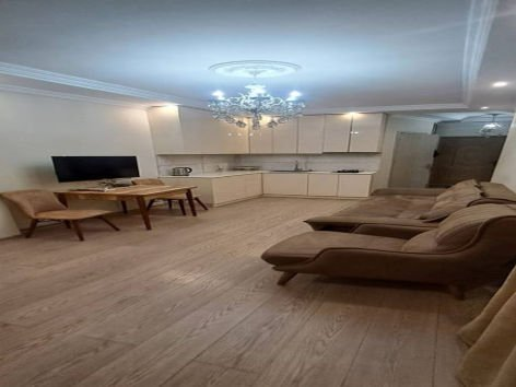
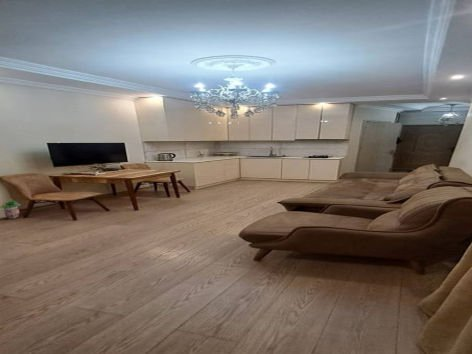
+ potted plant [0,198,21,220]
